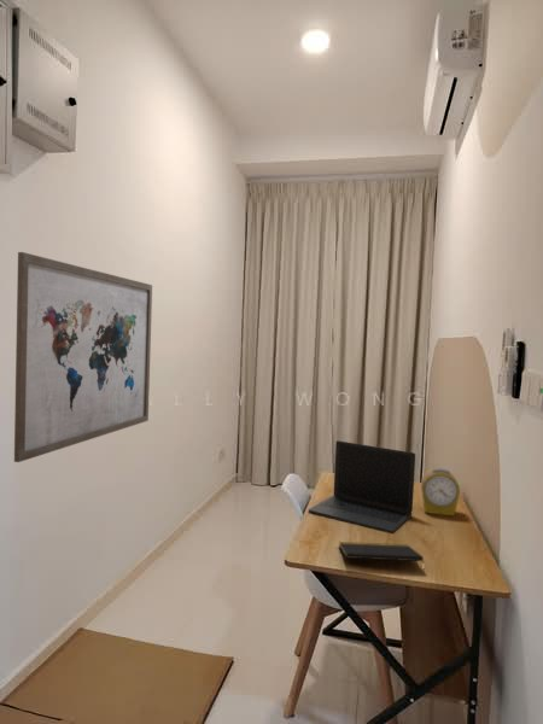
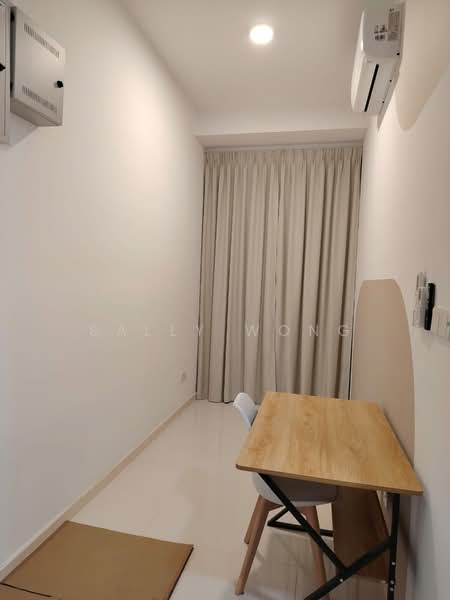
- alarm clock [420,467,461,518]
- notepad [338,541,426,573]
- wall art [13,251,153,463]
- laptop [308,439,416,535]
